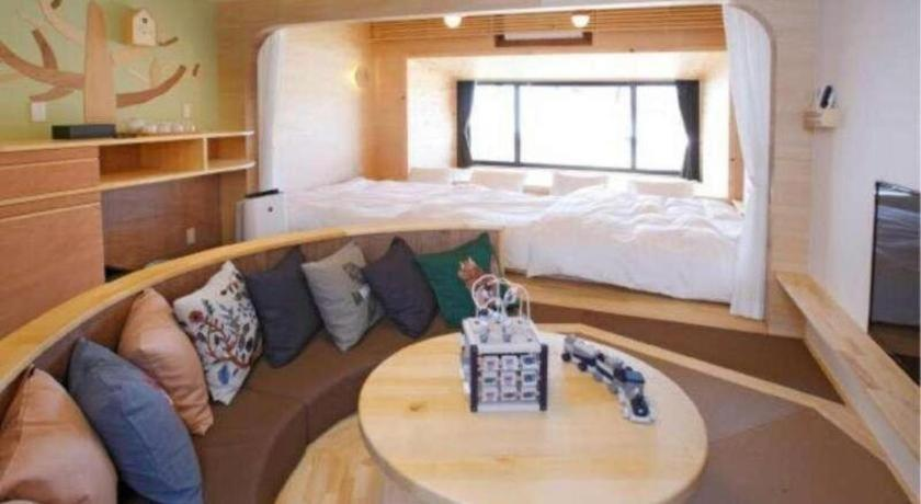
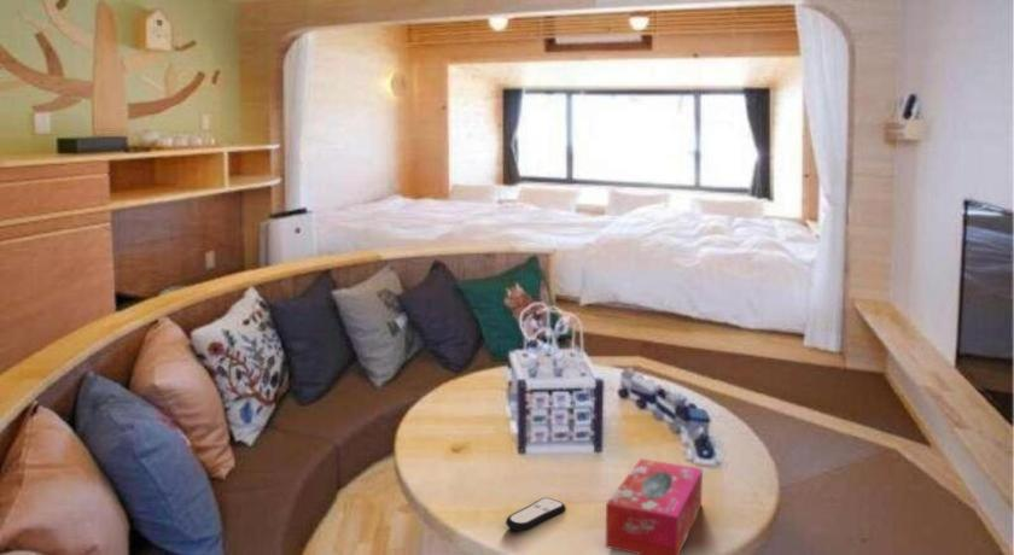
+ remote control [505,497,567,532]
+ tissue box [605,457,704,555]
